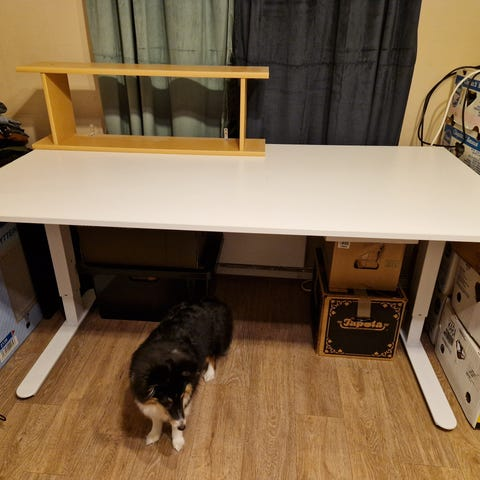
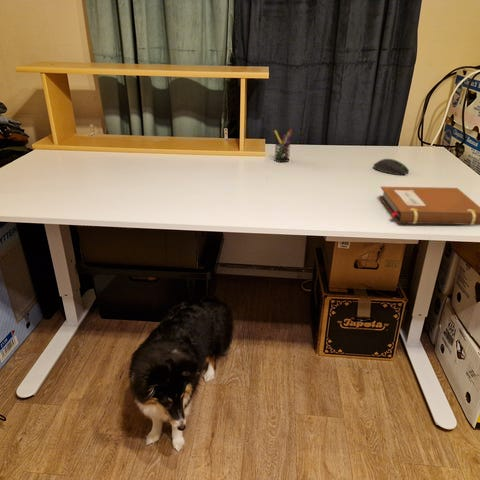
+ notebook [378,186,480,226]
+ pen holder [273,129,293,163]
+ computer mouse [372,158,410,176]
